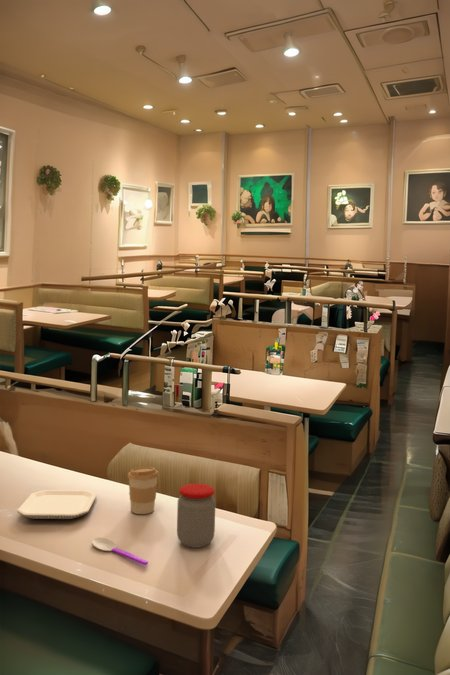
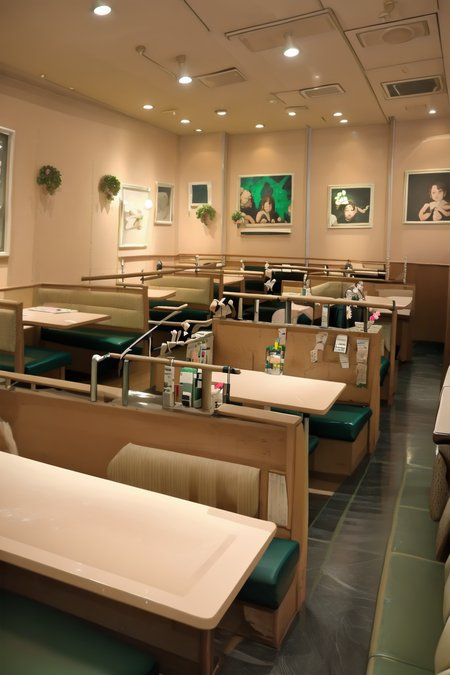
- plate [16,489,98,520]
- spoon [91,537,149,566]
- jar [176,483,216,549]
- coffee cup [127,466,160,515]
